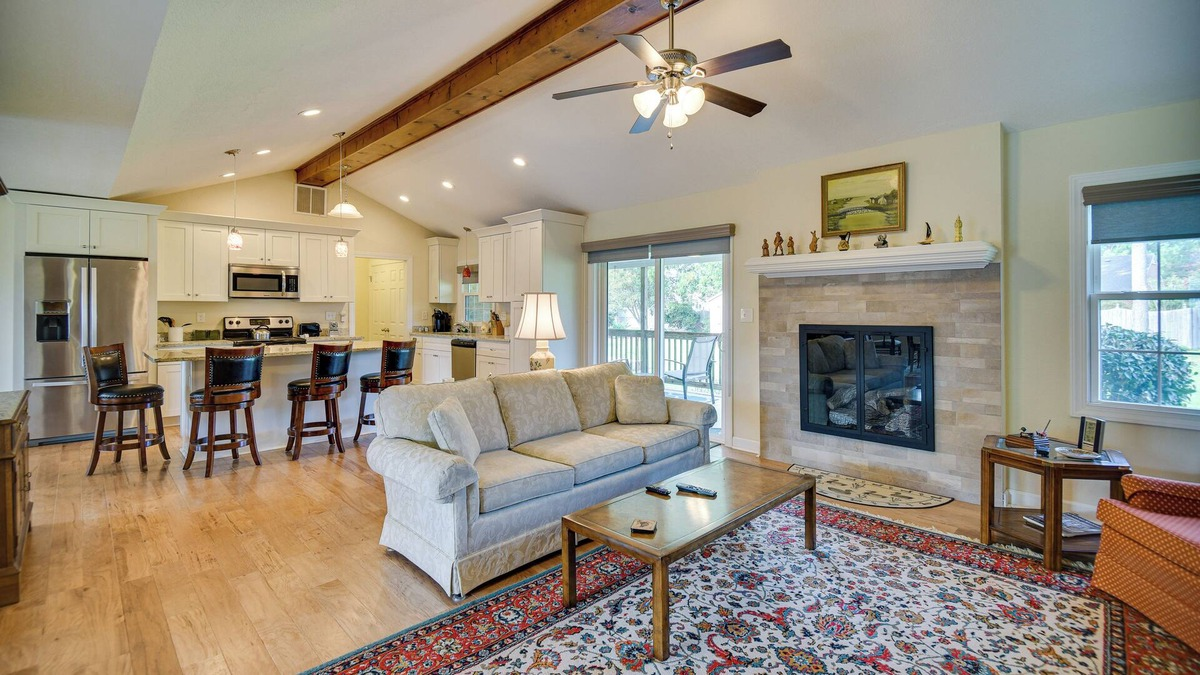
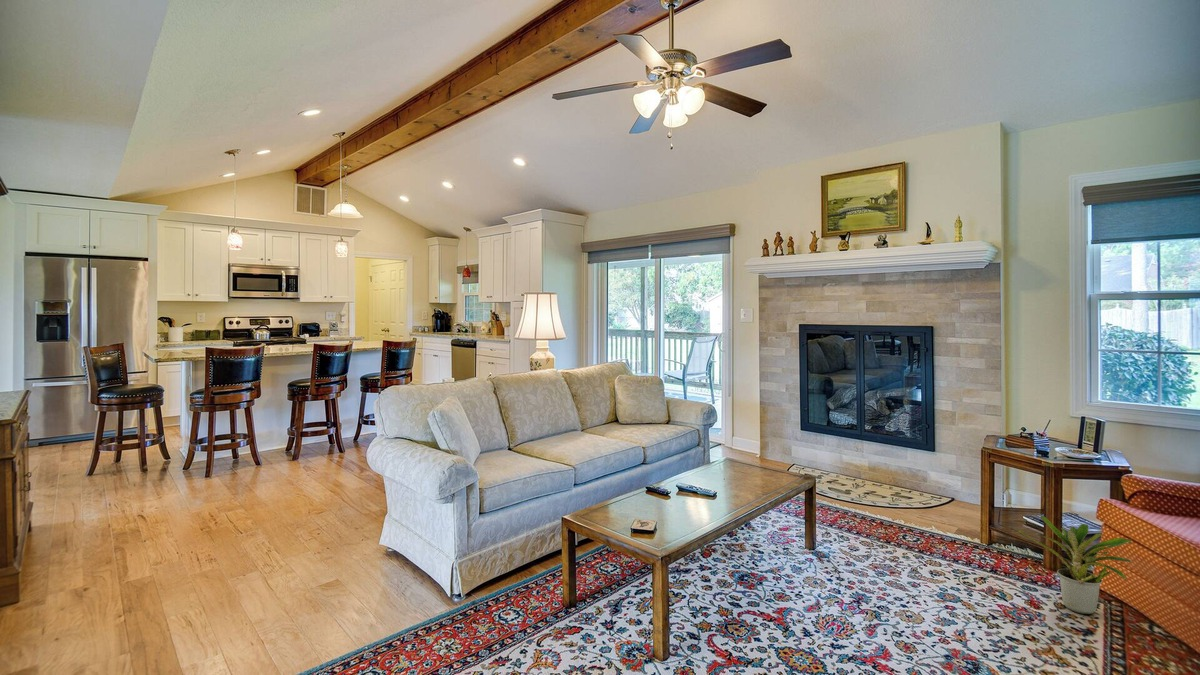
+ potted plant [1015,515,1133,615]
